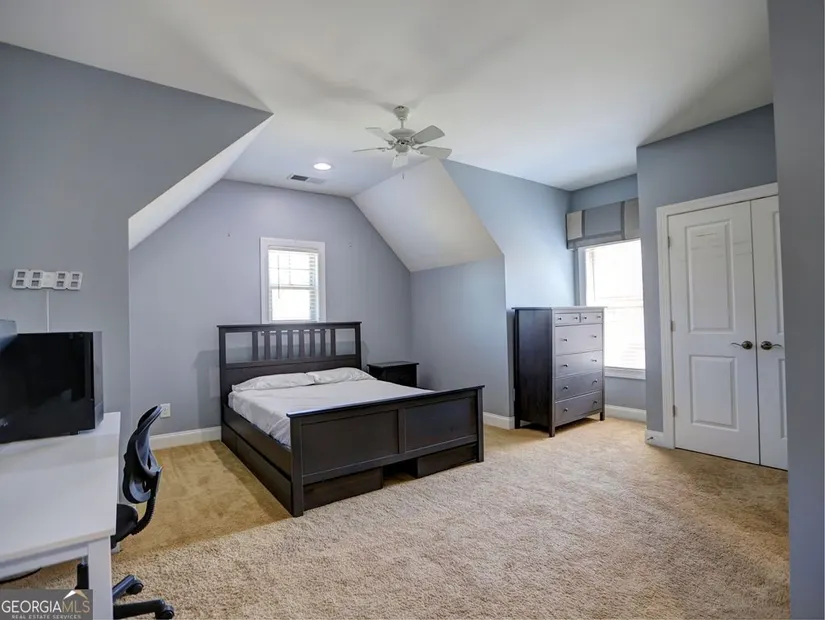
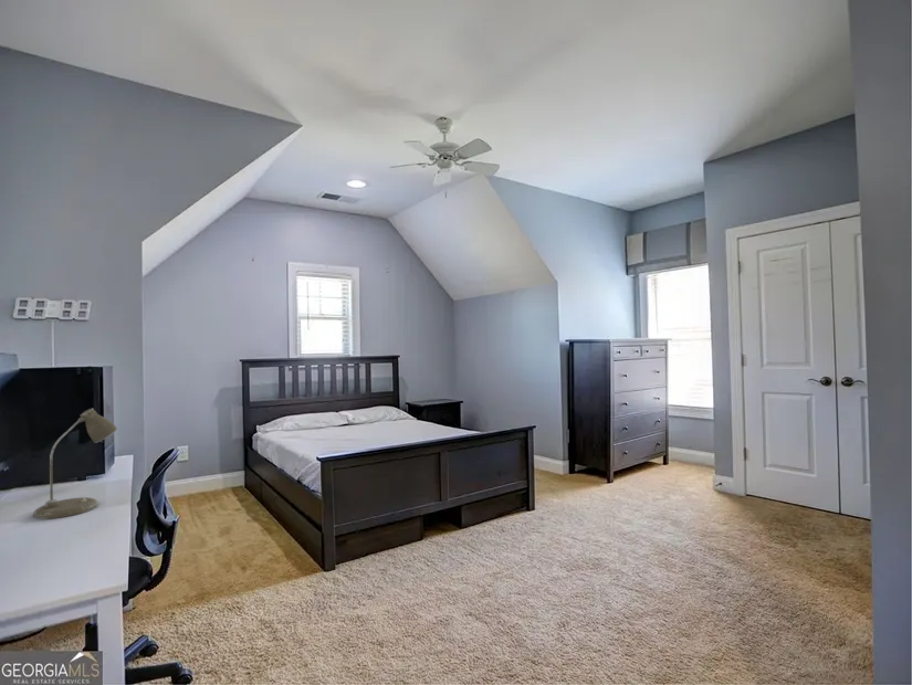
+ desk lamp [32,408,118,520]
